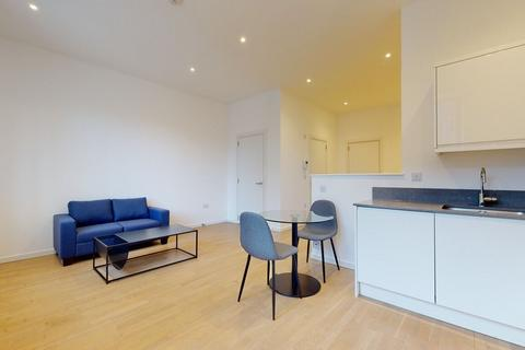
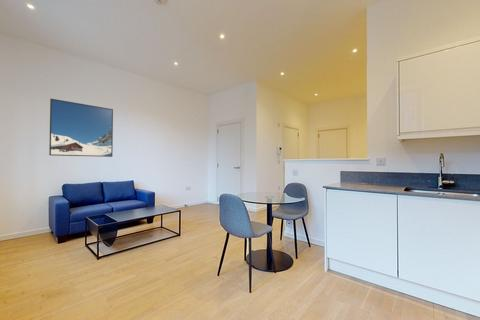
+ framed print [48,98,114,158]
